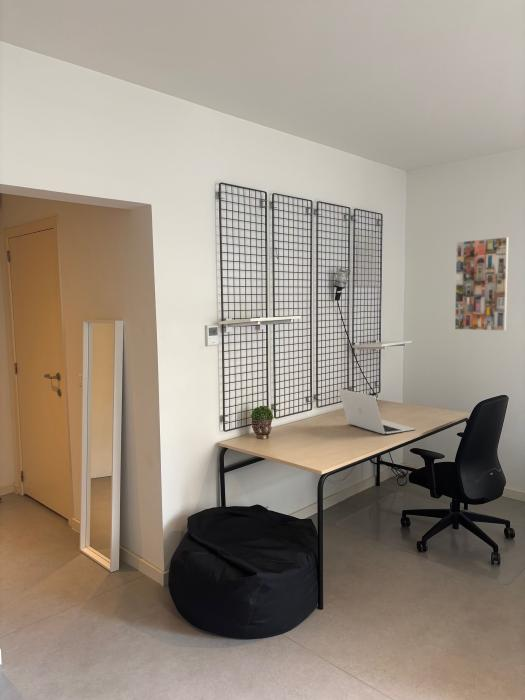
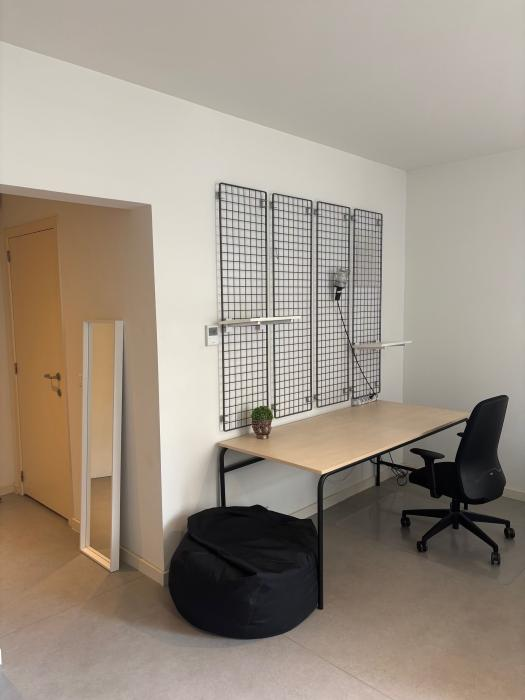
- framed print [454,236,510,332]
- laptop [338,388,416,435]
